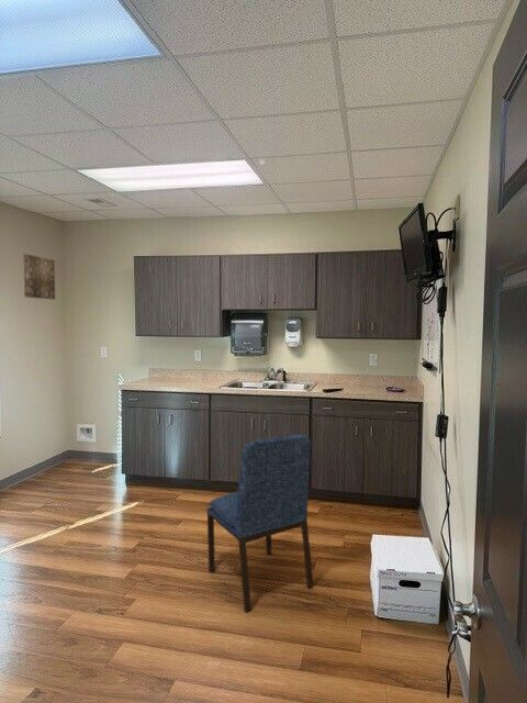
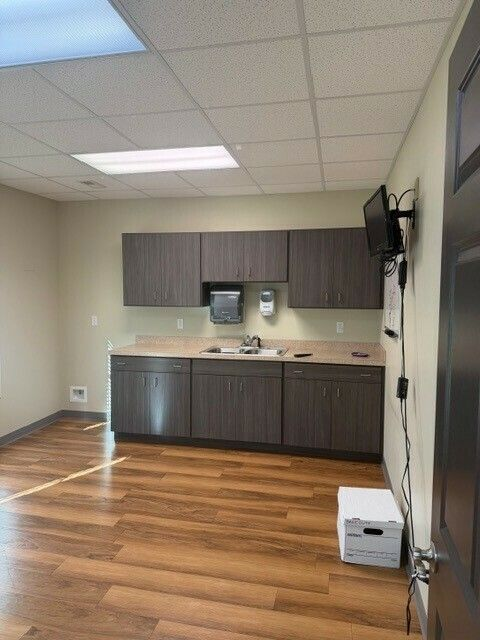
- dining chair [206,433,315,613]
- wall art [22,253,56,301]
